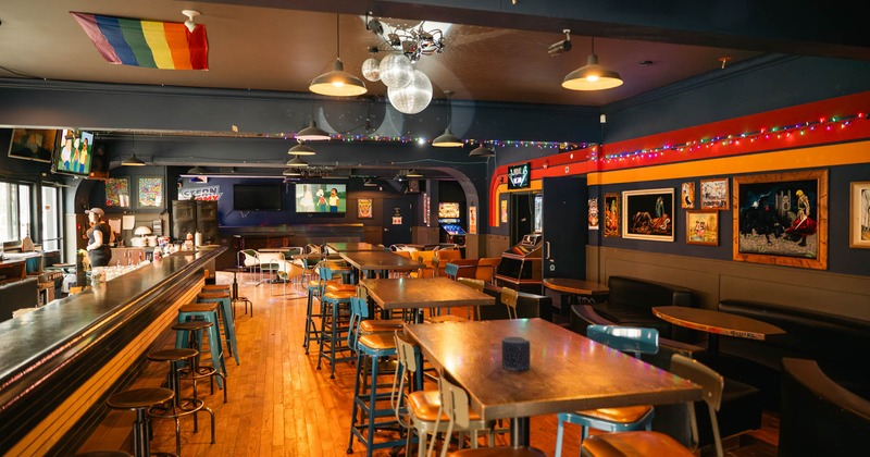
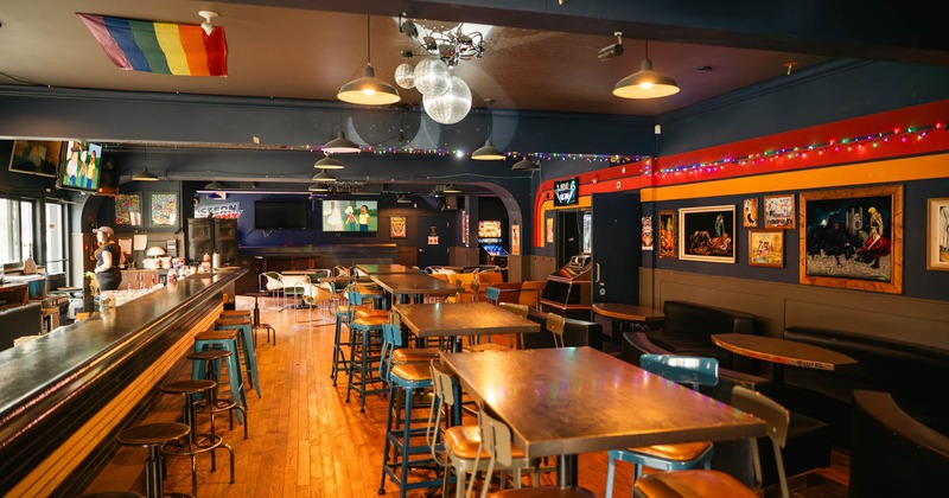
- candle [501,336,531,372]
